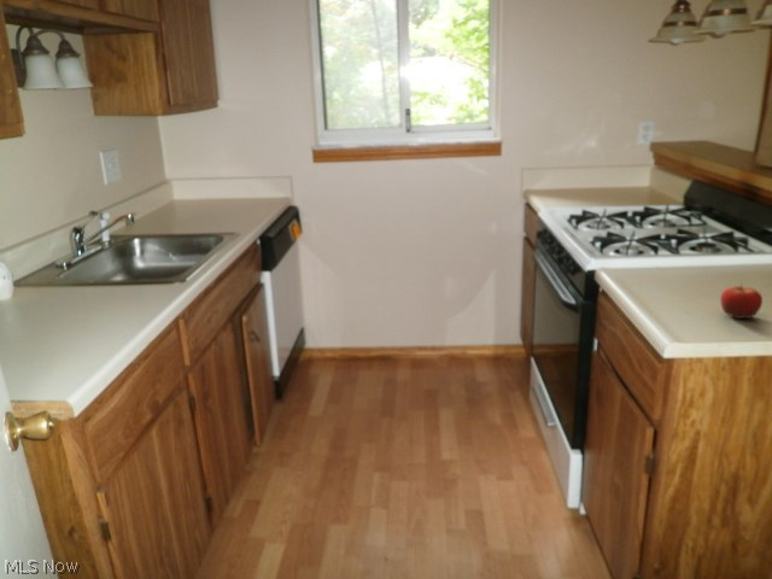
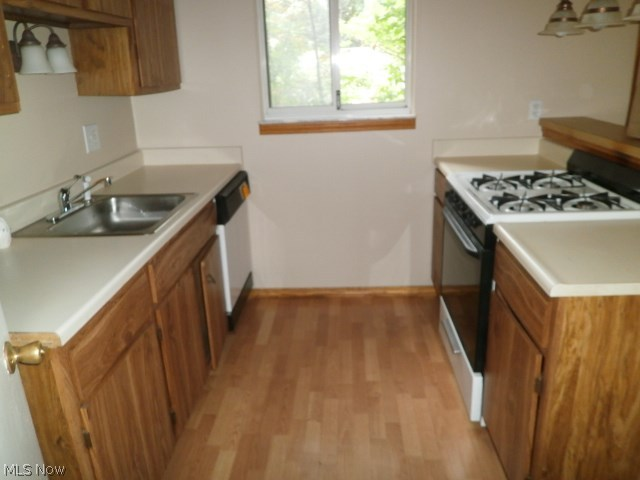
- fruit [719,282,764,320]
